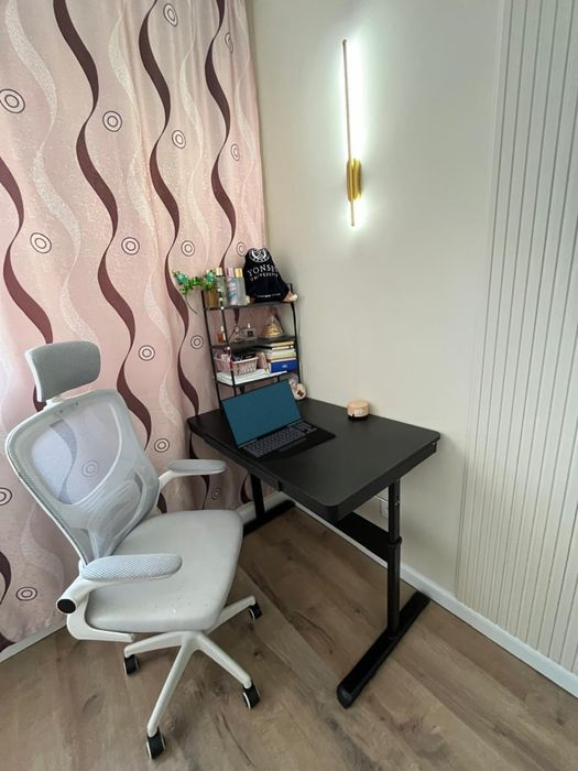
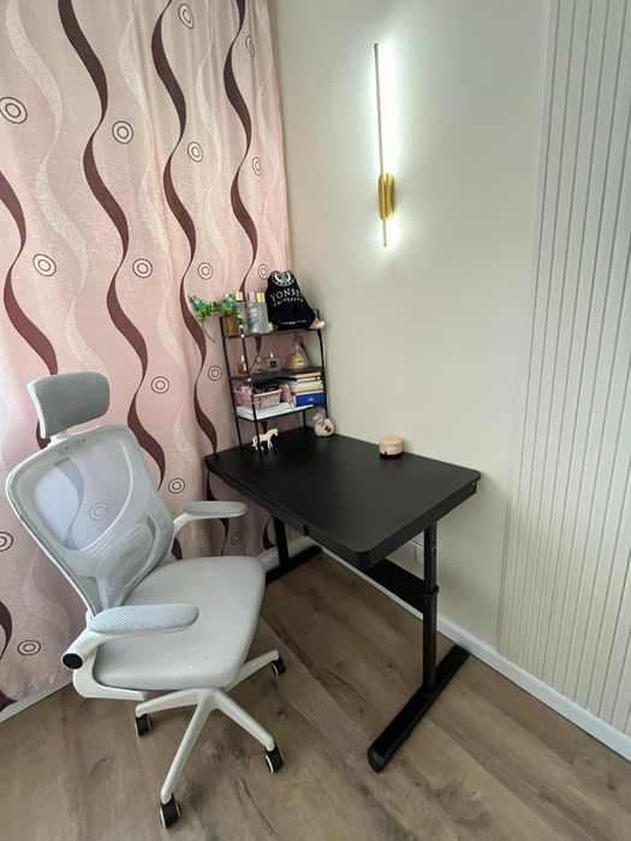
- laptop [218,378,337,464]
